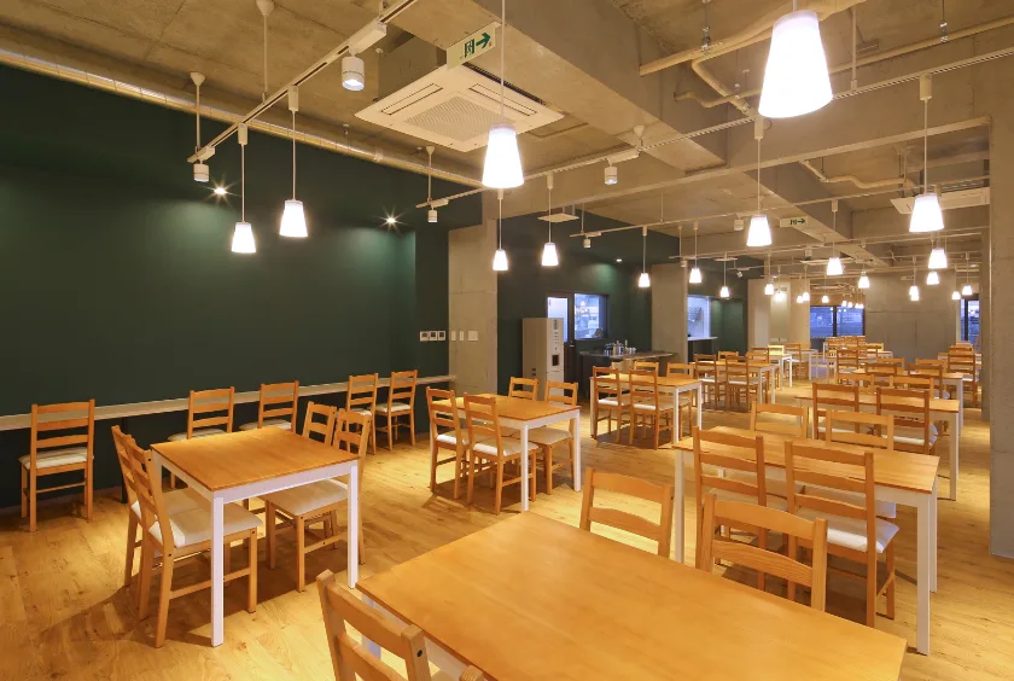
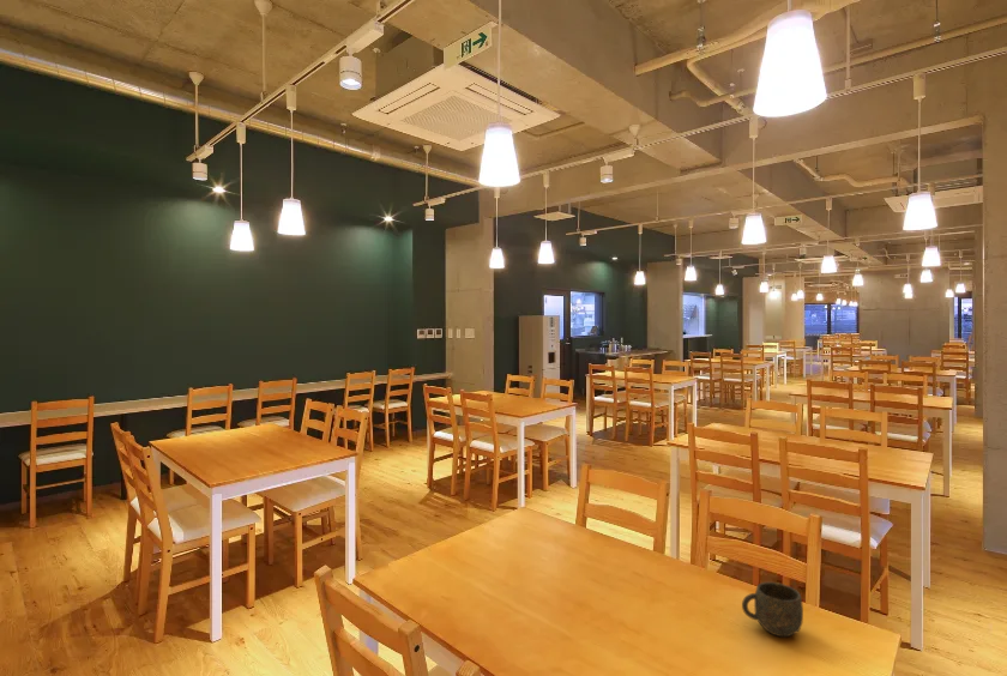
+ mug [741,581,804,638]
